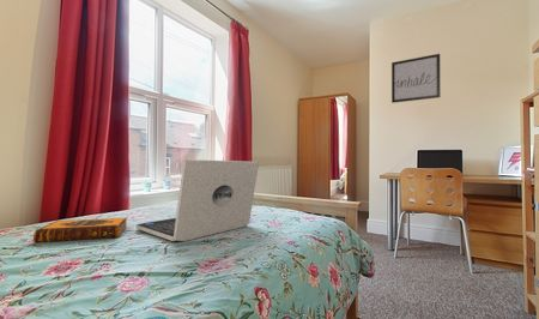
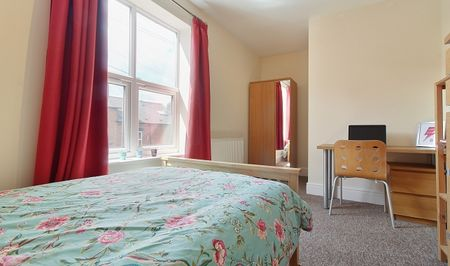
- hardback book [32,217,128,245]
- laptop [135,158,260,242]
- wall art [390,53,442,104]
